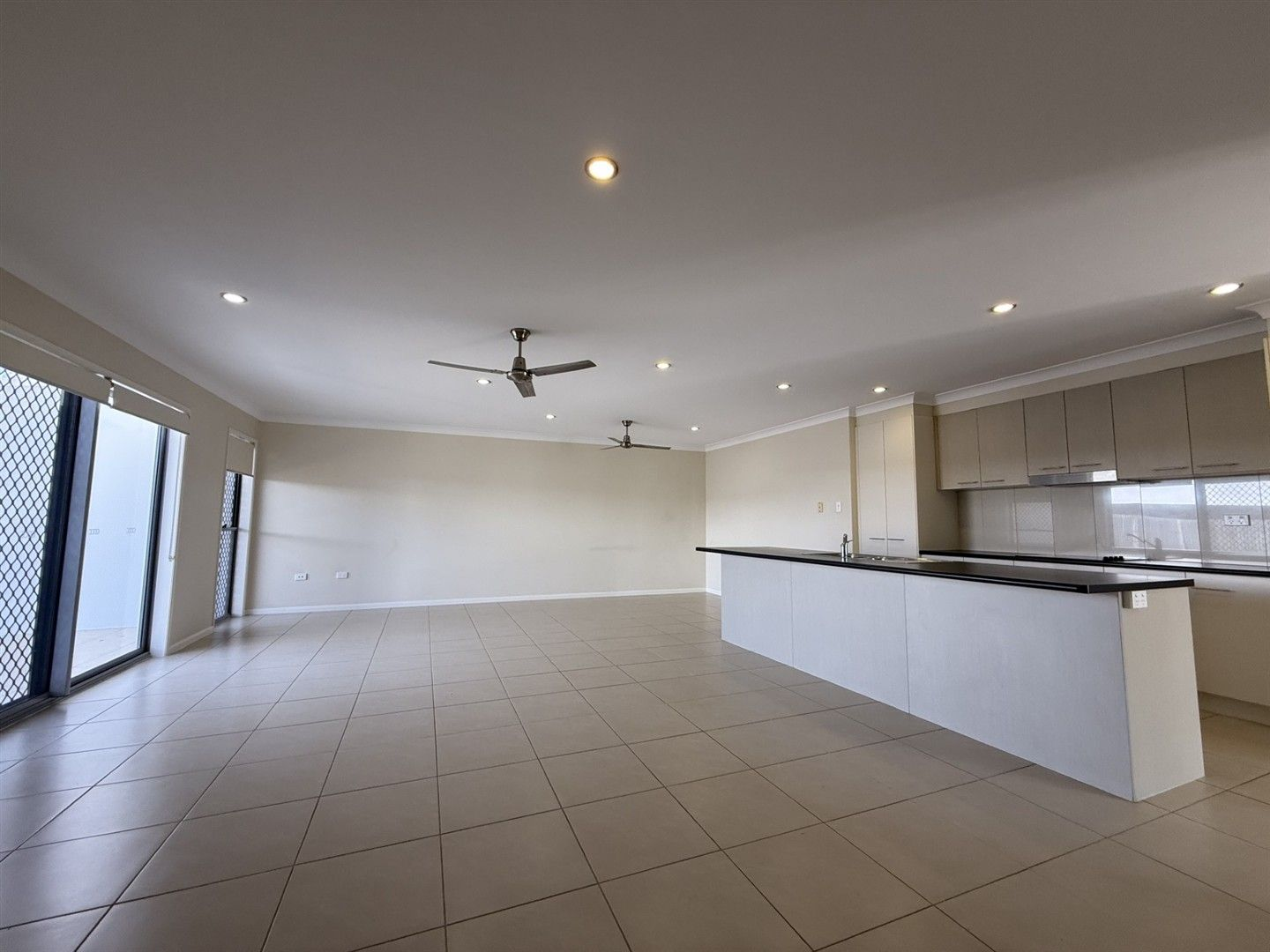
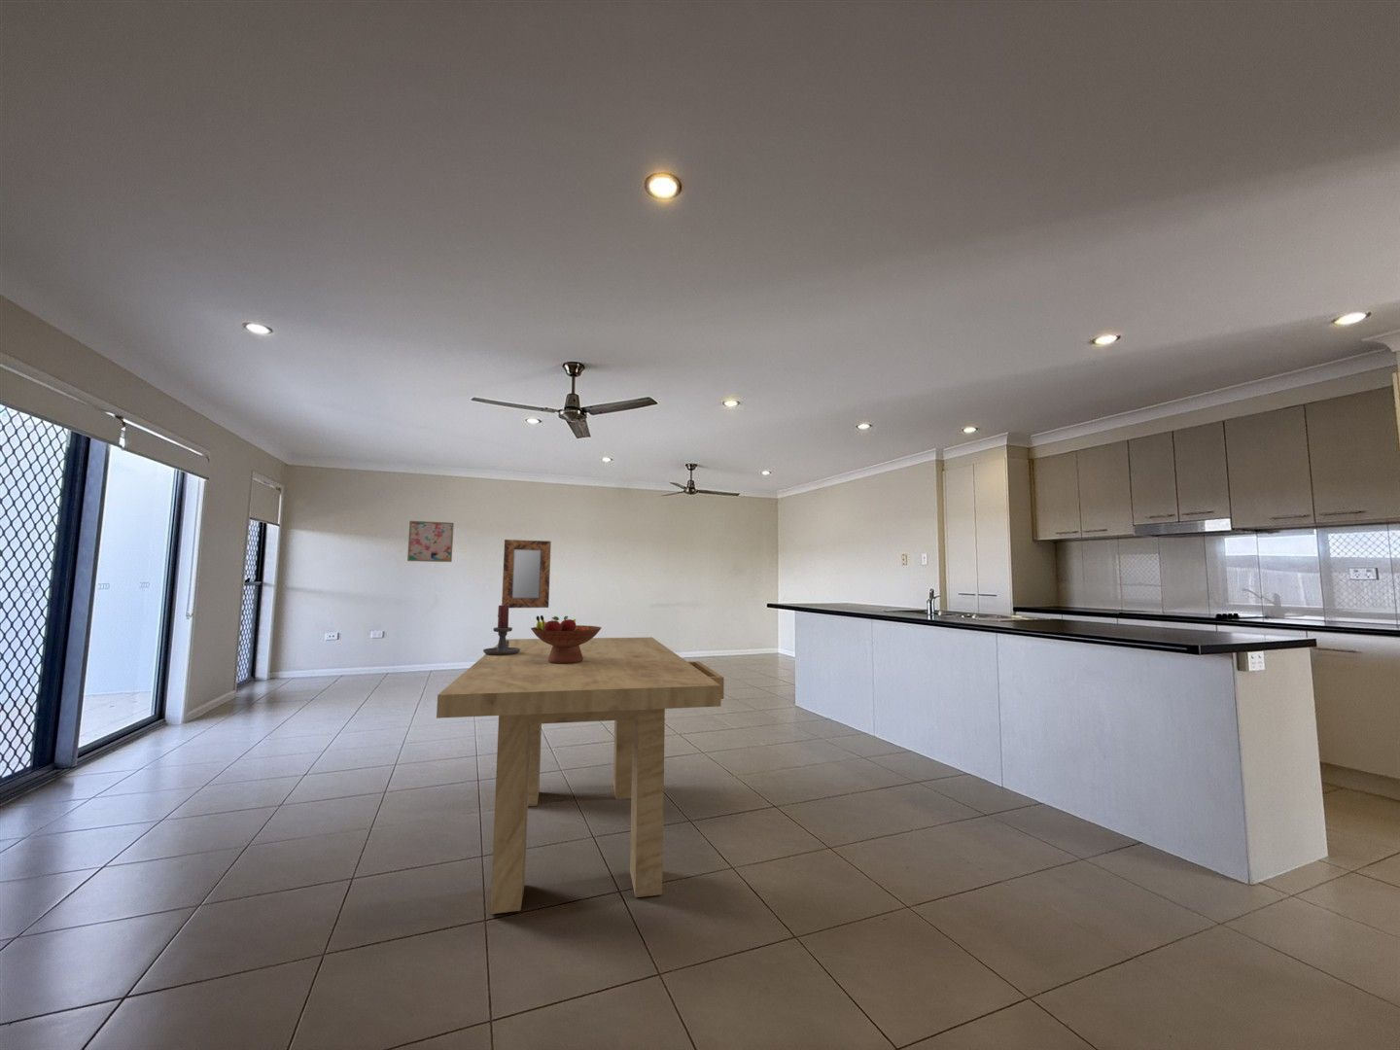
+ wall art [407,521,455,562]
+ candle holder [482,604,520,655]
+ fruit bowl [530,614,602,663]
+ home mirror [500,538,552,609]
+ dining table [435,635,725,914]
